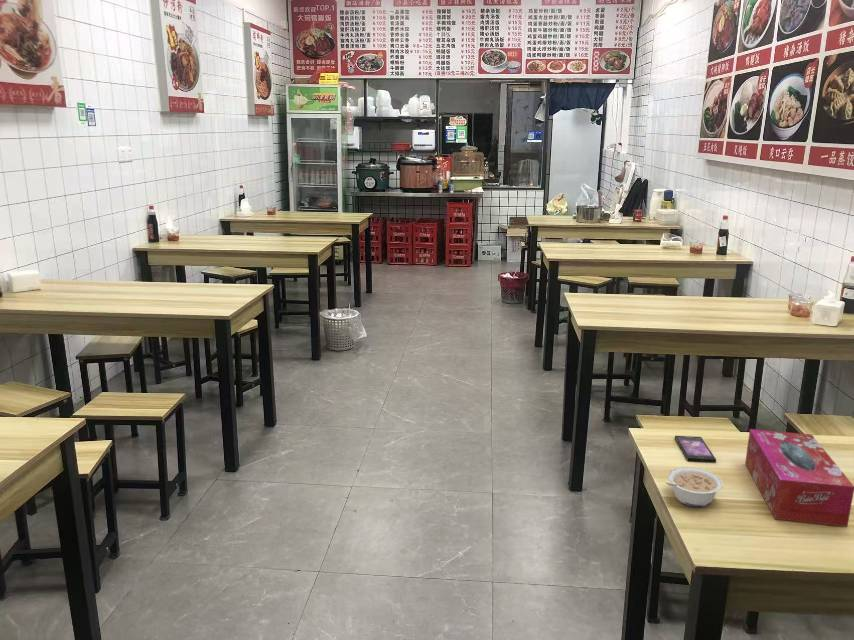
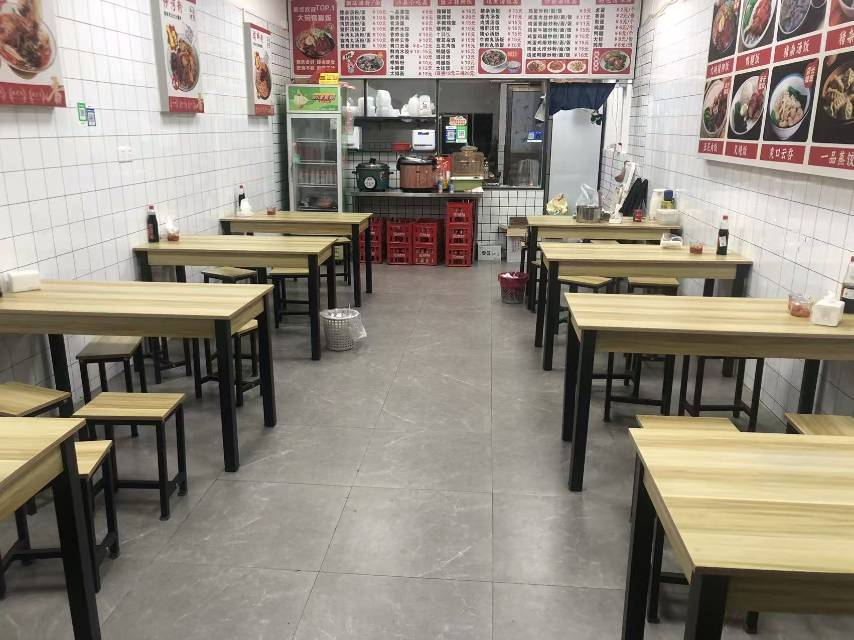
- legume [665,466,723,508]
- tissue box [744,428,854,528]
- smartphone [674,435,717,463]
